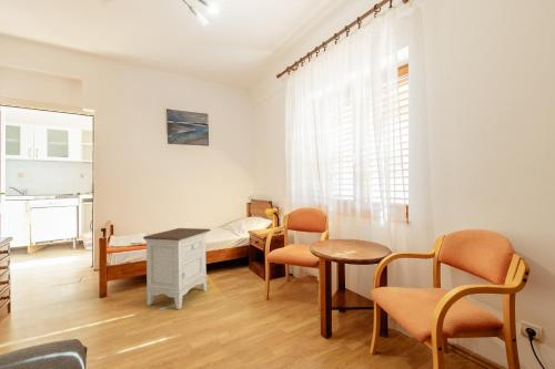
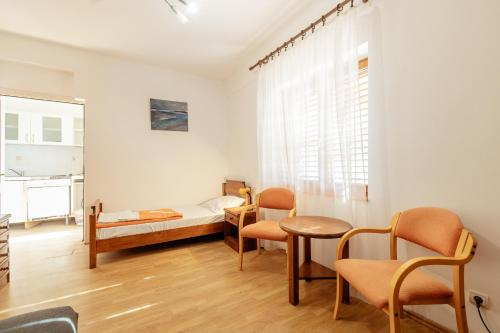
- nightstand [142,227,212,310]
